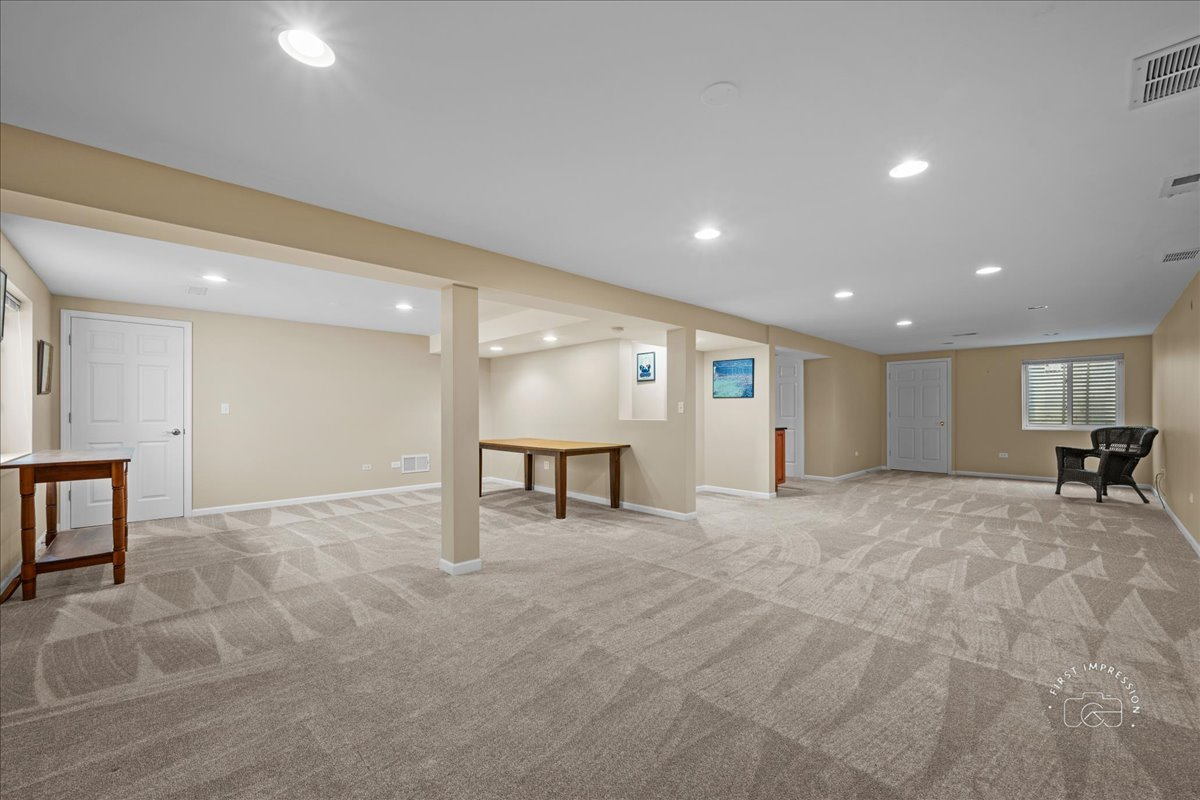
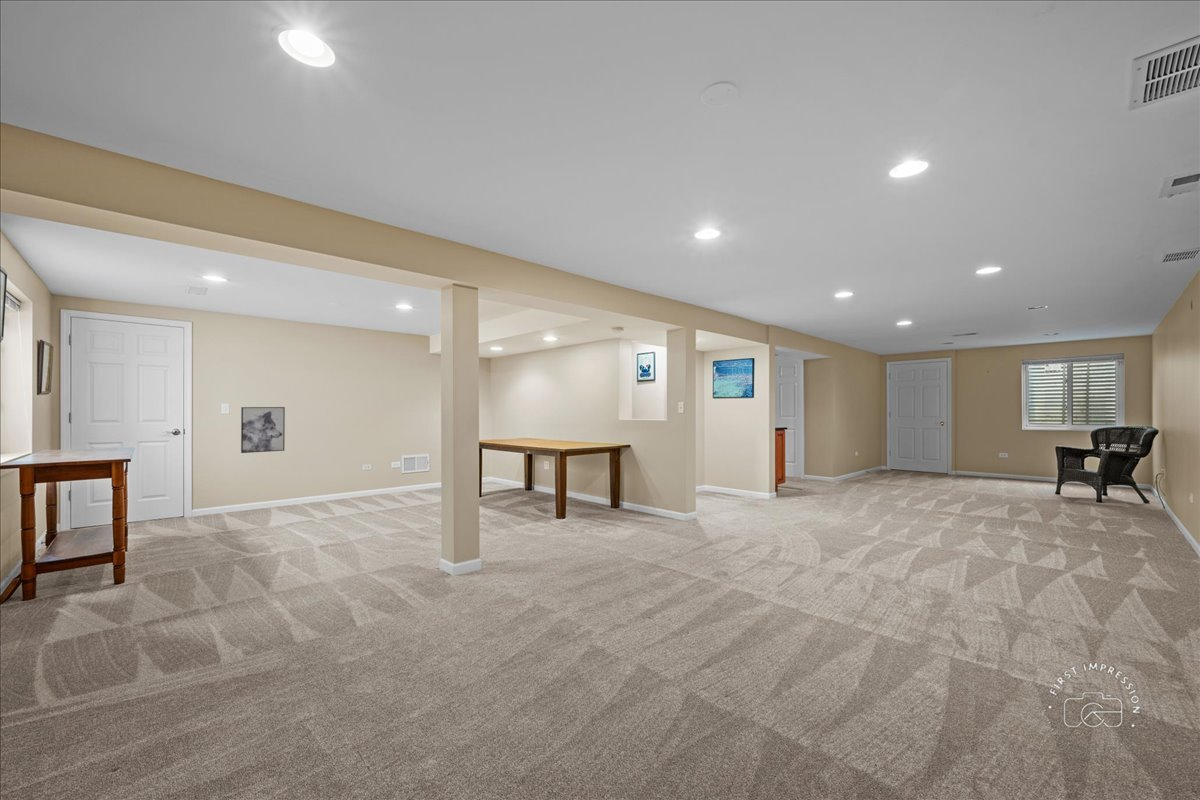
+ wall art [240,406,286,454]
